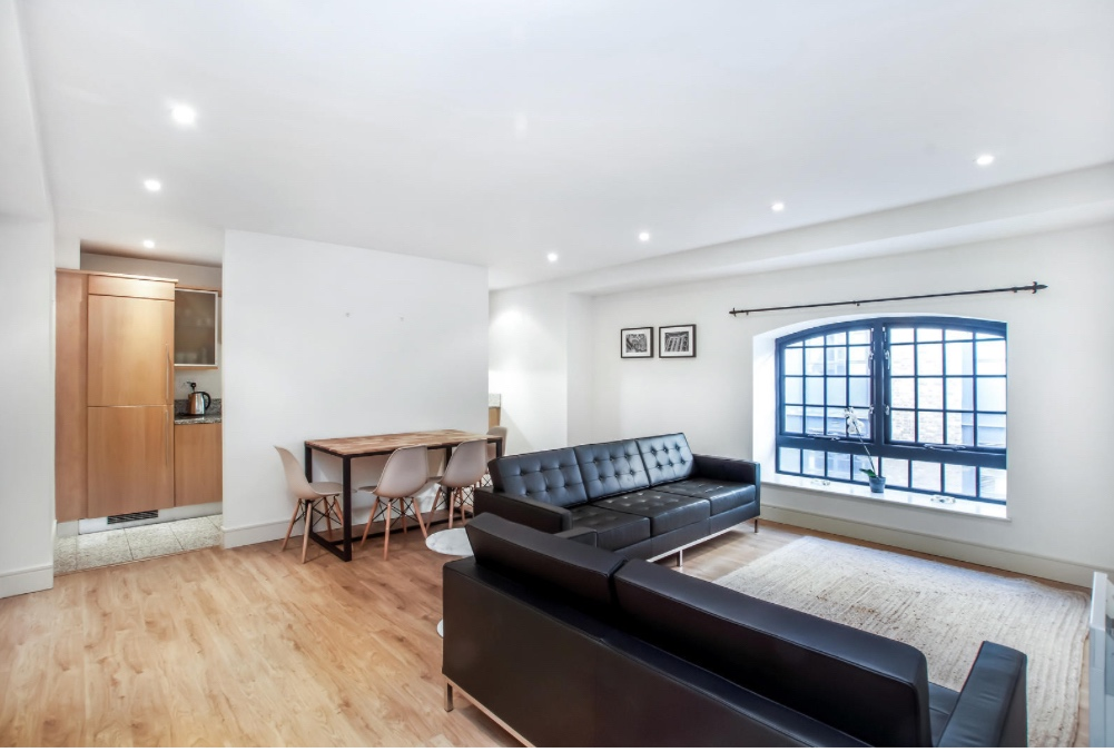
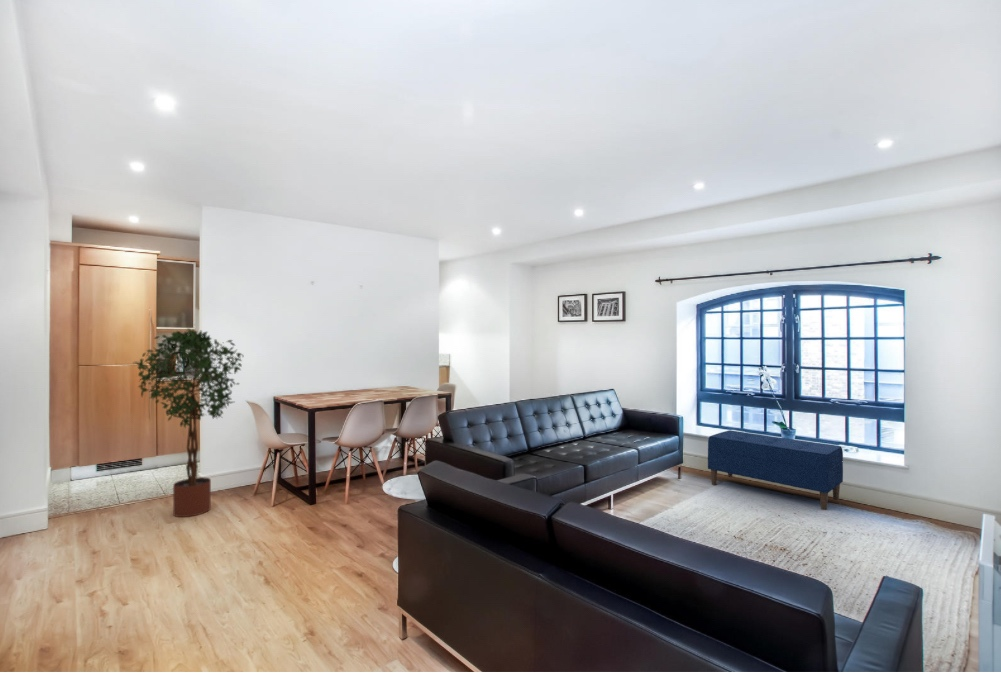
+ bench [707,429,844,511]
+ potted tree [133,327,244,518]
